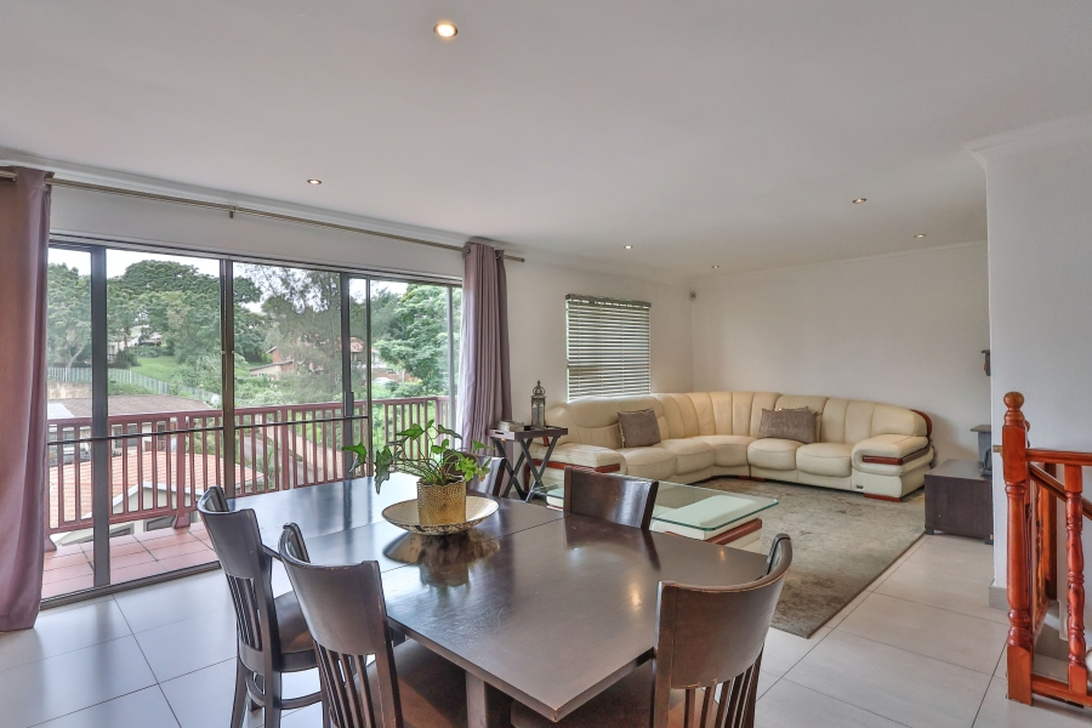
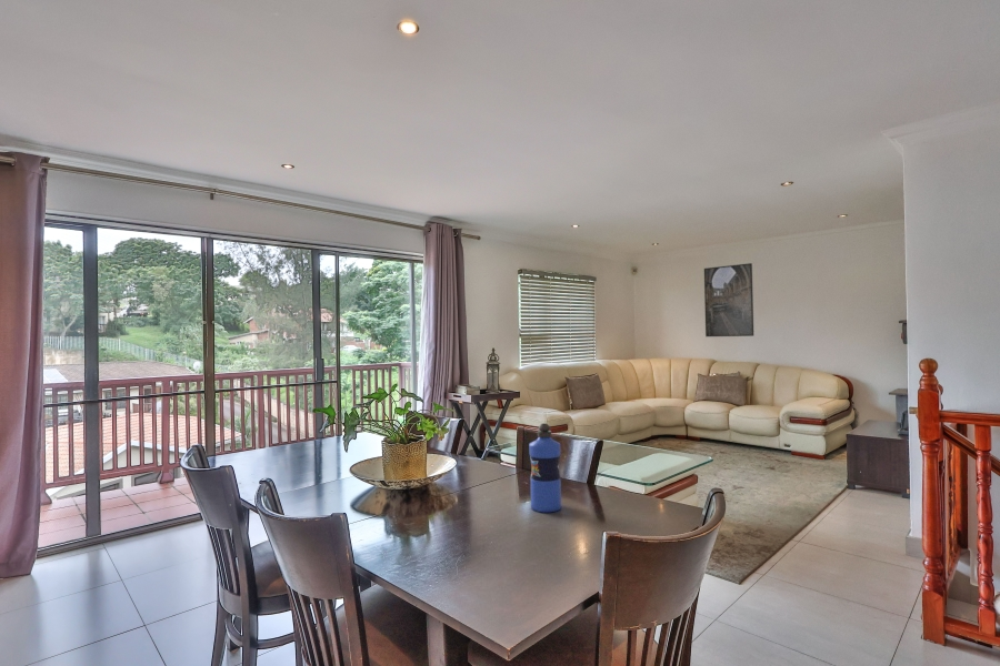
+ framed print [703,262,754,337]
+ water bottle [528,423,562,514]
